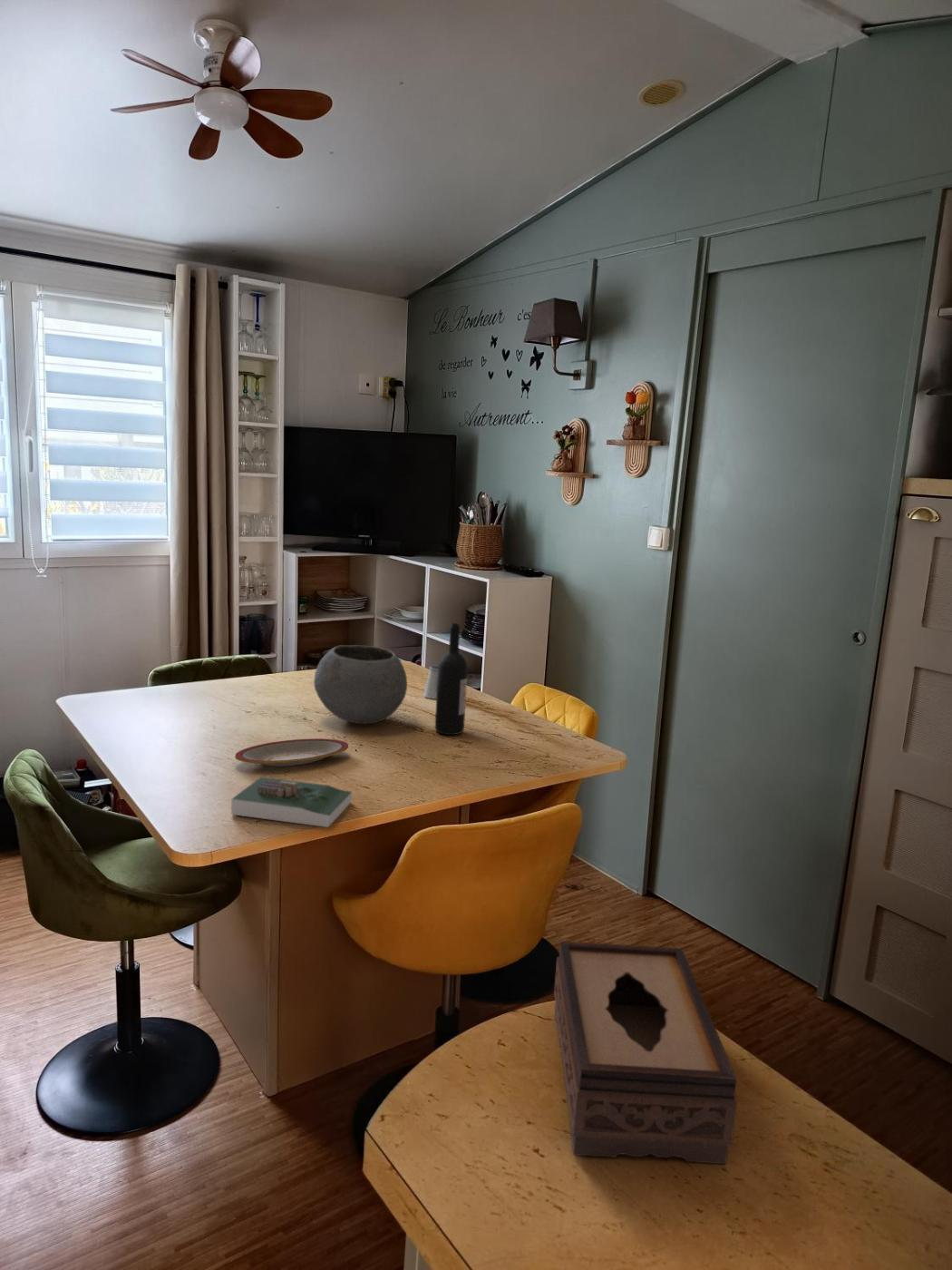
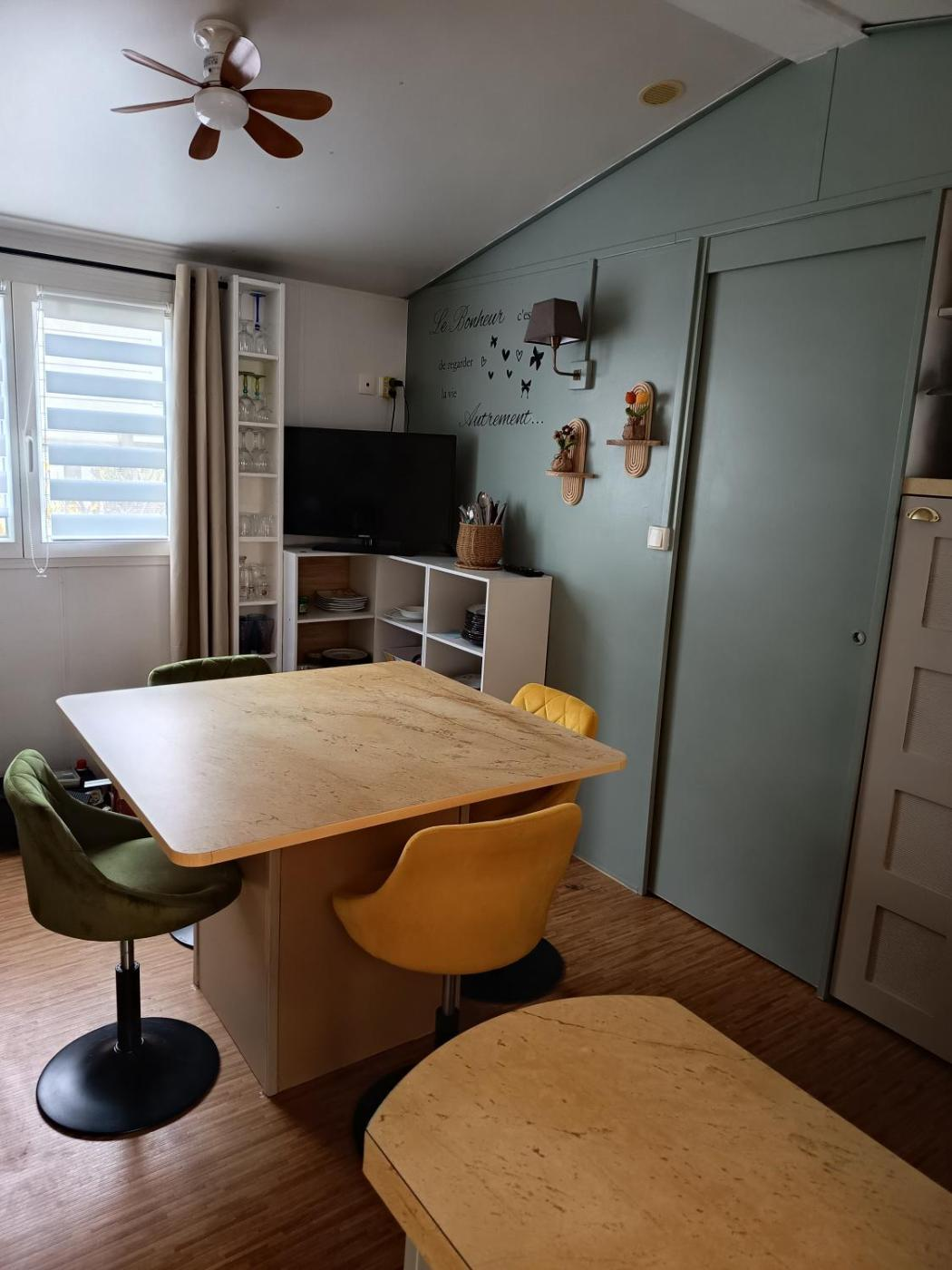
- saltshaker [423,663,439,700]
- plate [234,738,349,767]
- book [230,777,353,828]
- bowl [313,644,408,725]
- tissue box [553,941,738,1165]
- wine bottle [434,622,469,736]
